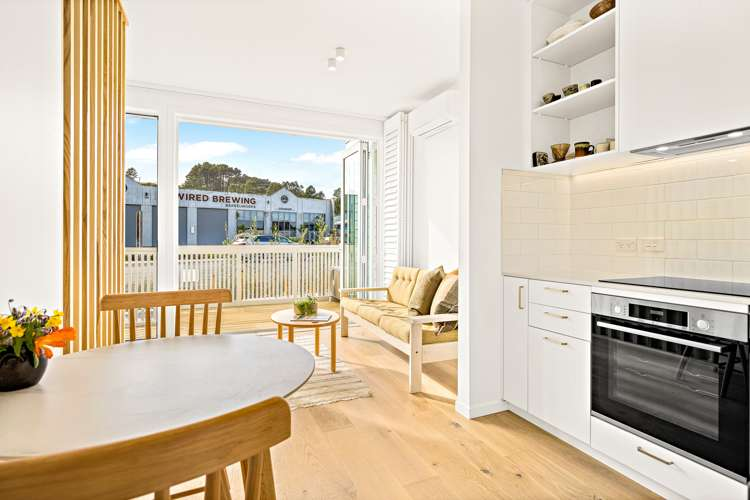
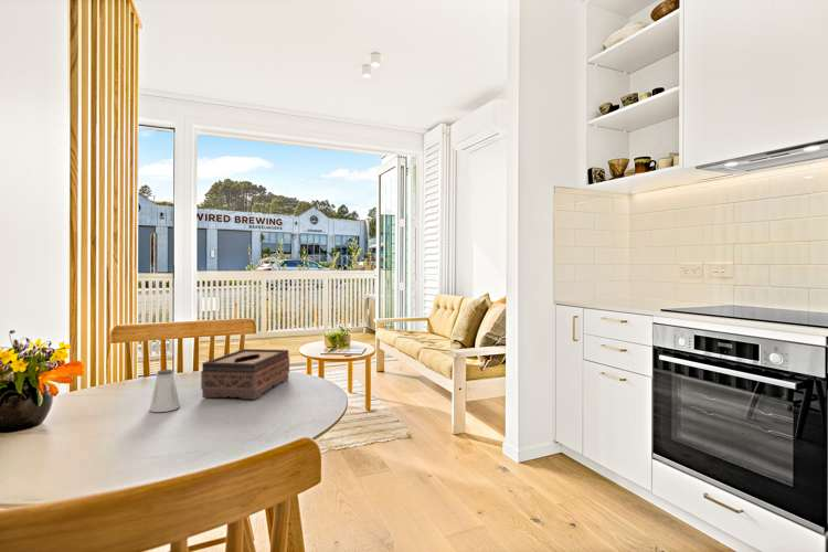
+ tissue box [200,348,290,401]
+ saltshaker [149,369,181,413]
